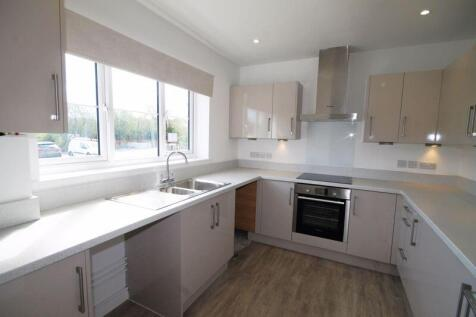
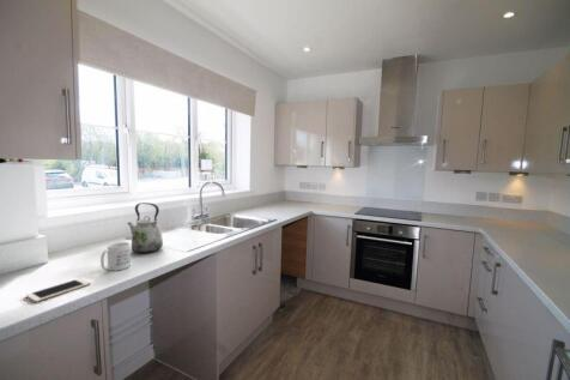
+ kettle [126,201,164,254]
+ mug [99,241,132,272]
+ cell phone [25,277,92,303]
